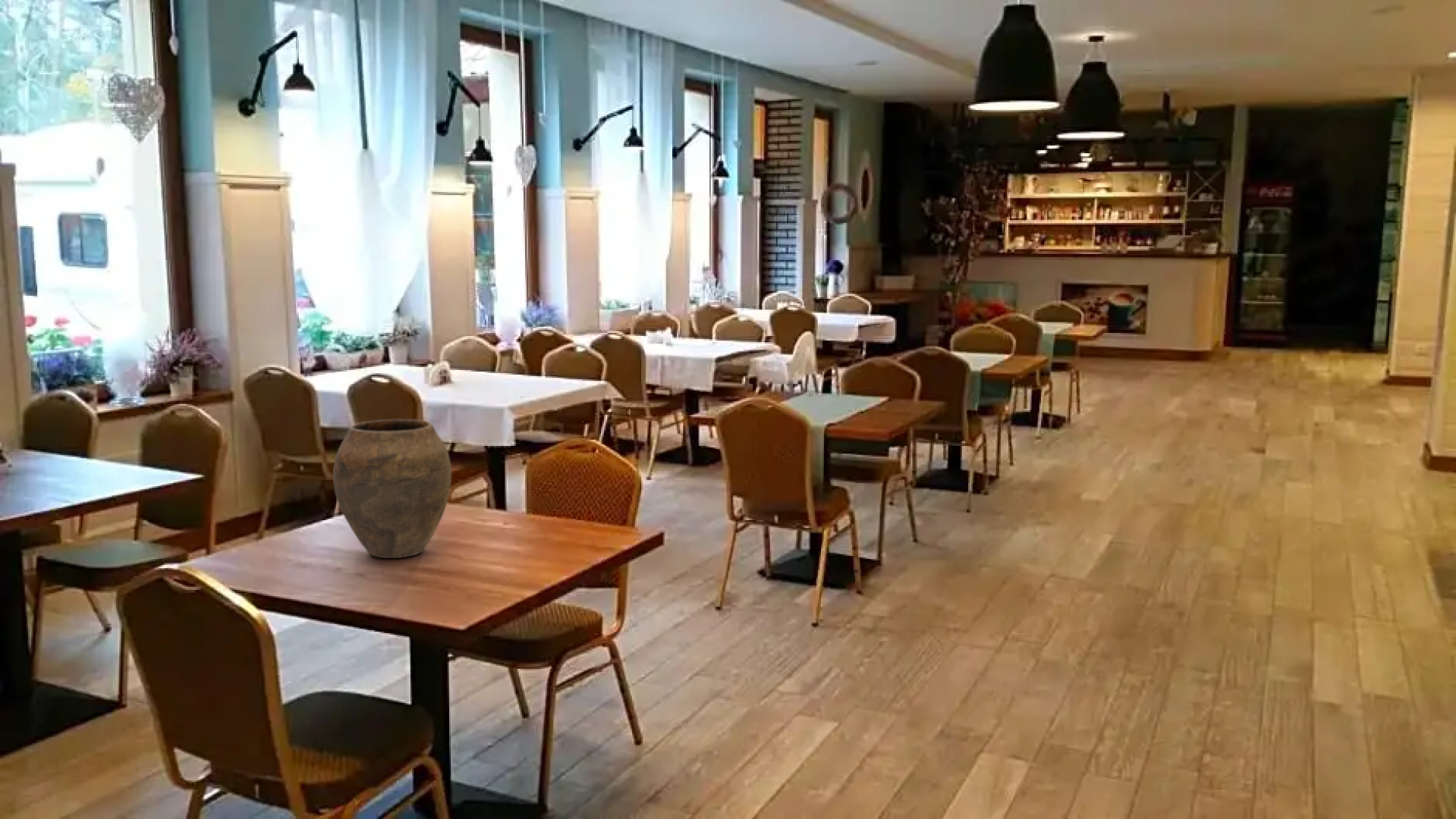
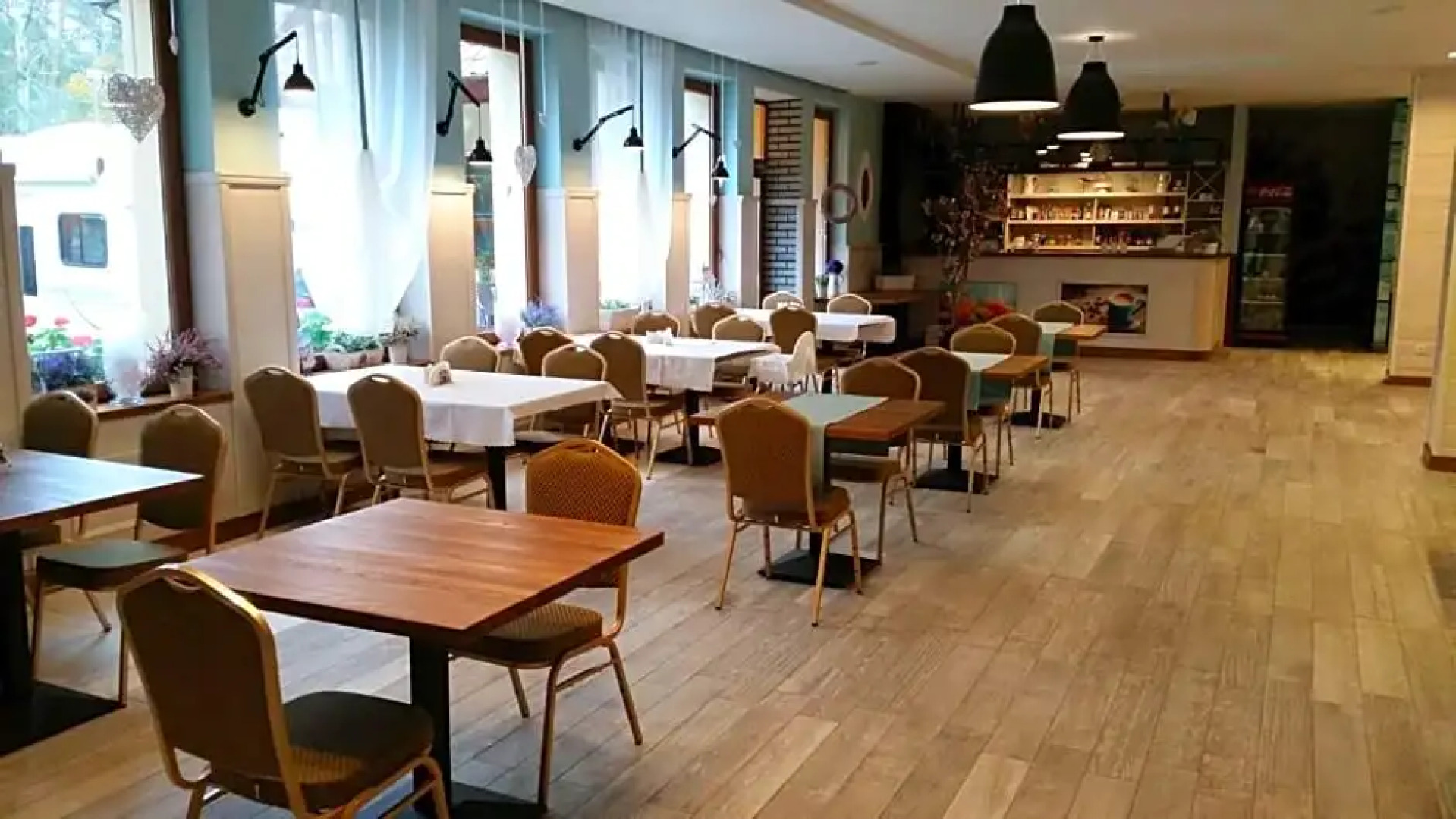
- vase [332,419,452,559]
